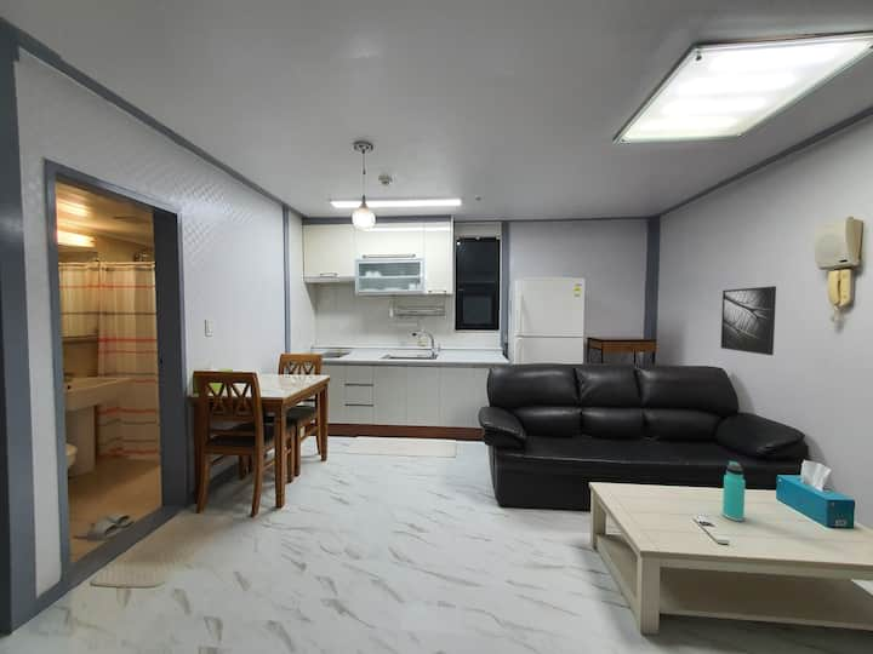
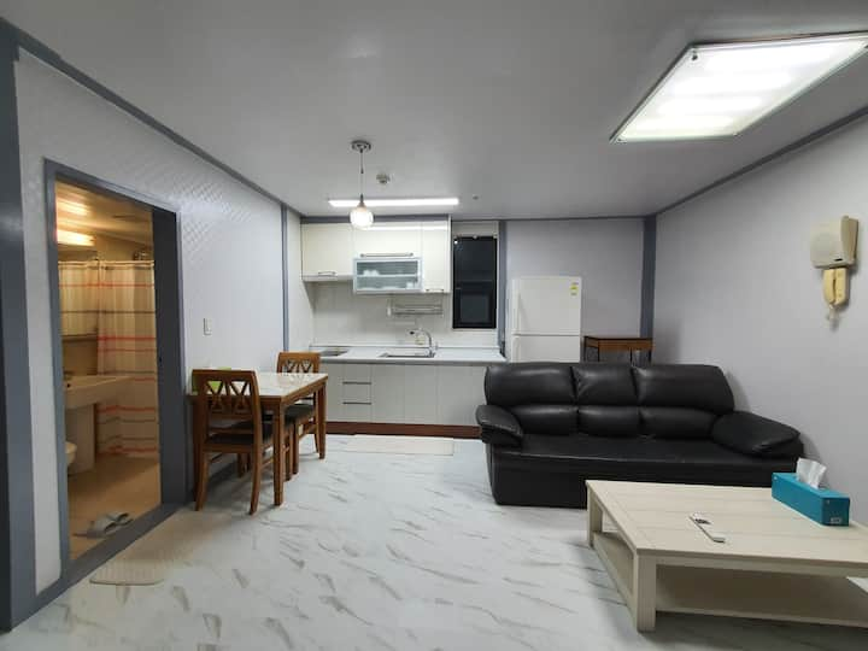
- thermos bottle [721,460,747,522]
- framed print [719,285,777,356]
